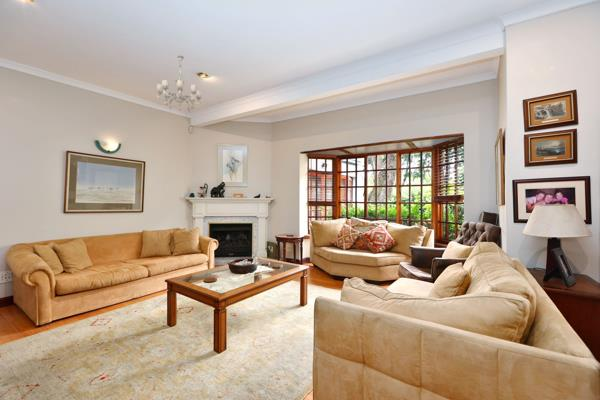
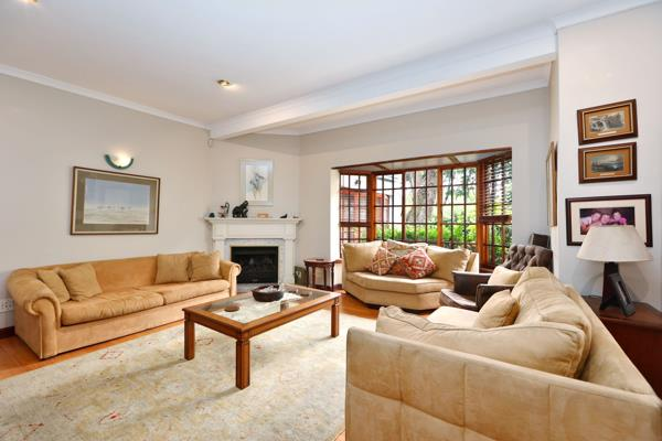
- chandelier [156,54,203,112]
